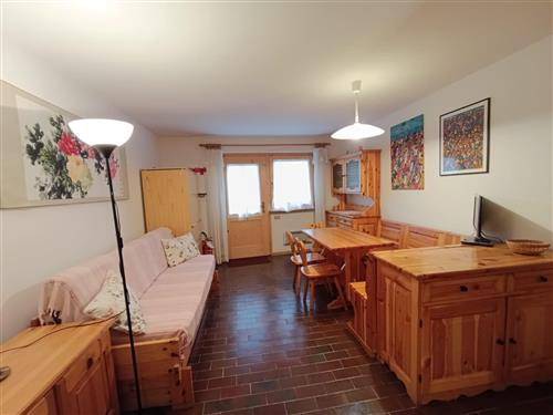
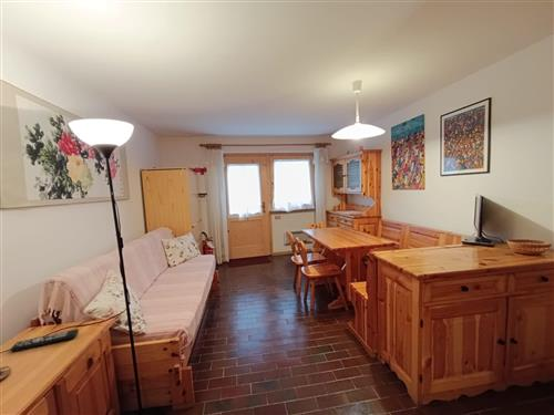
+ remote control [10,328,80,353]
